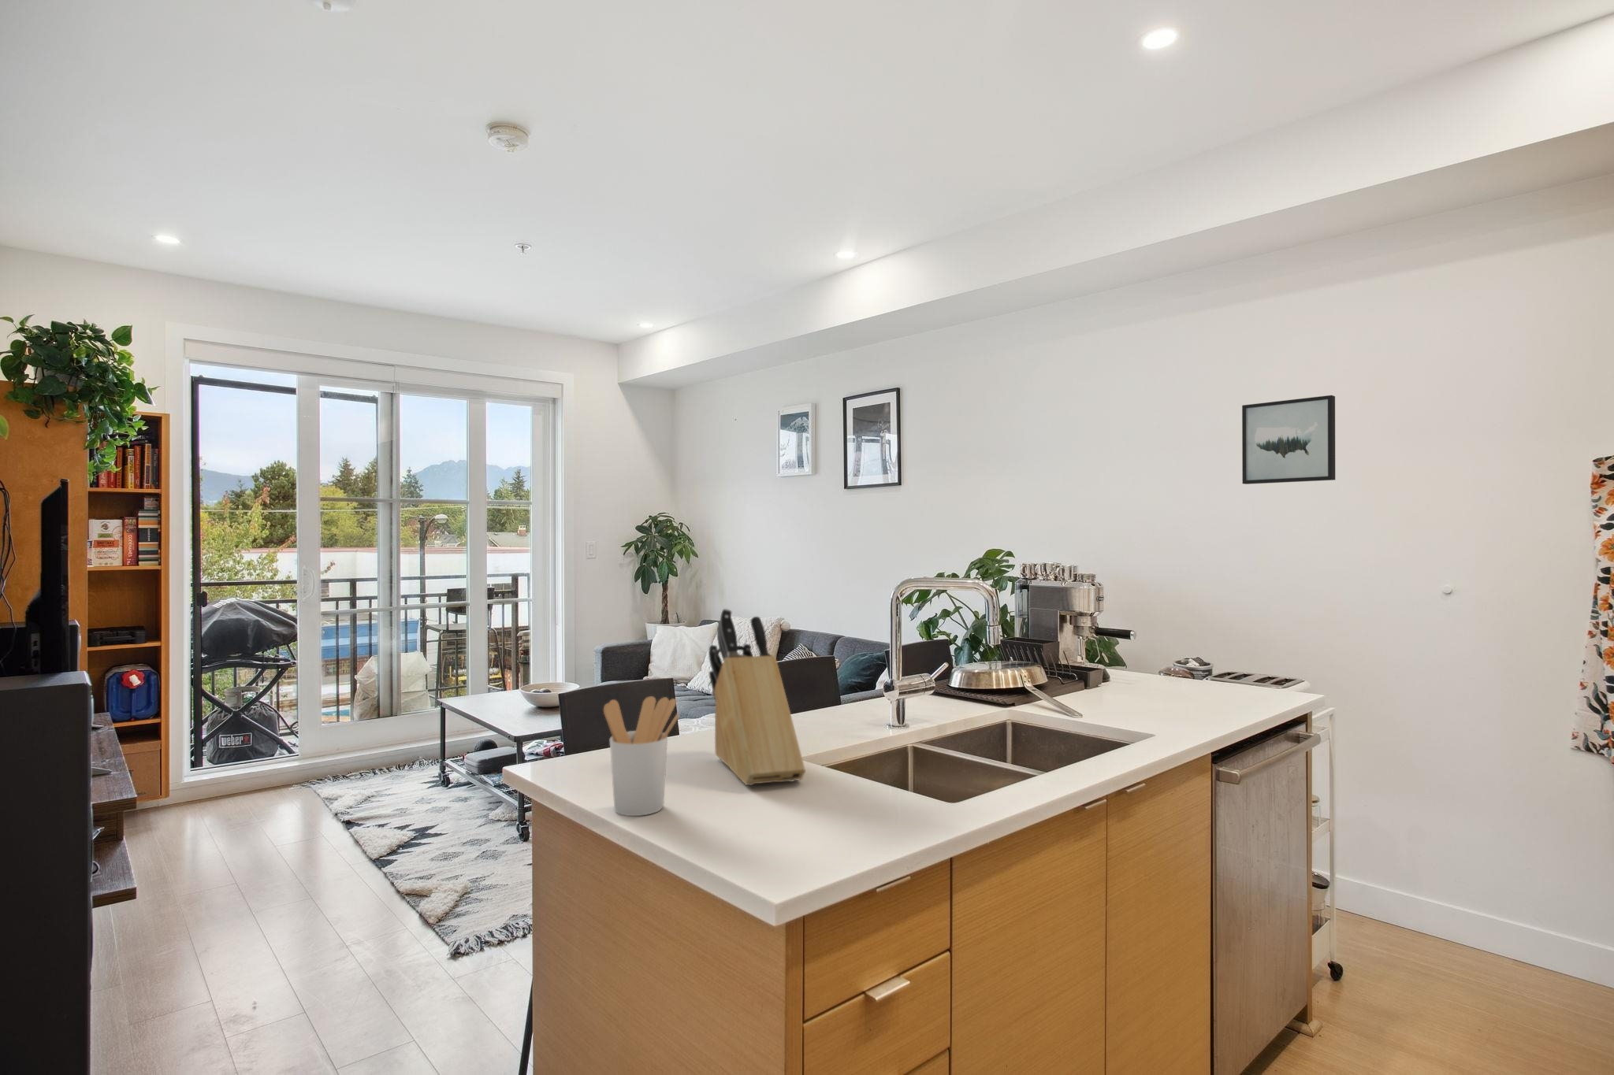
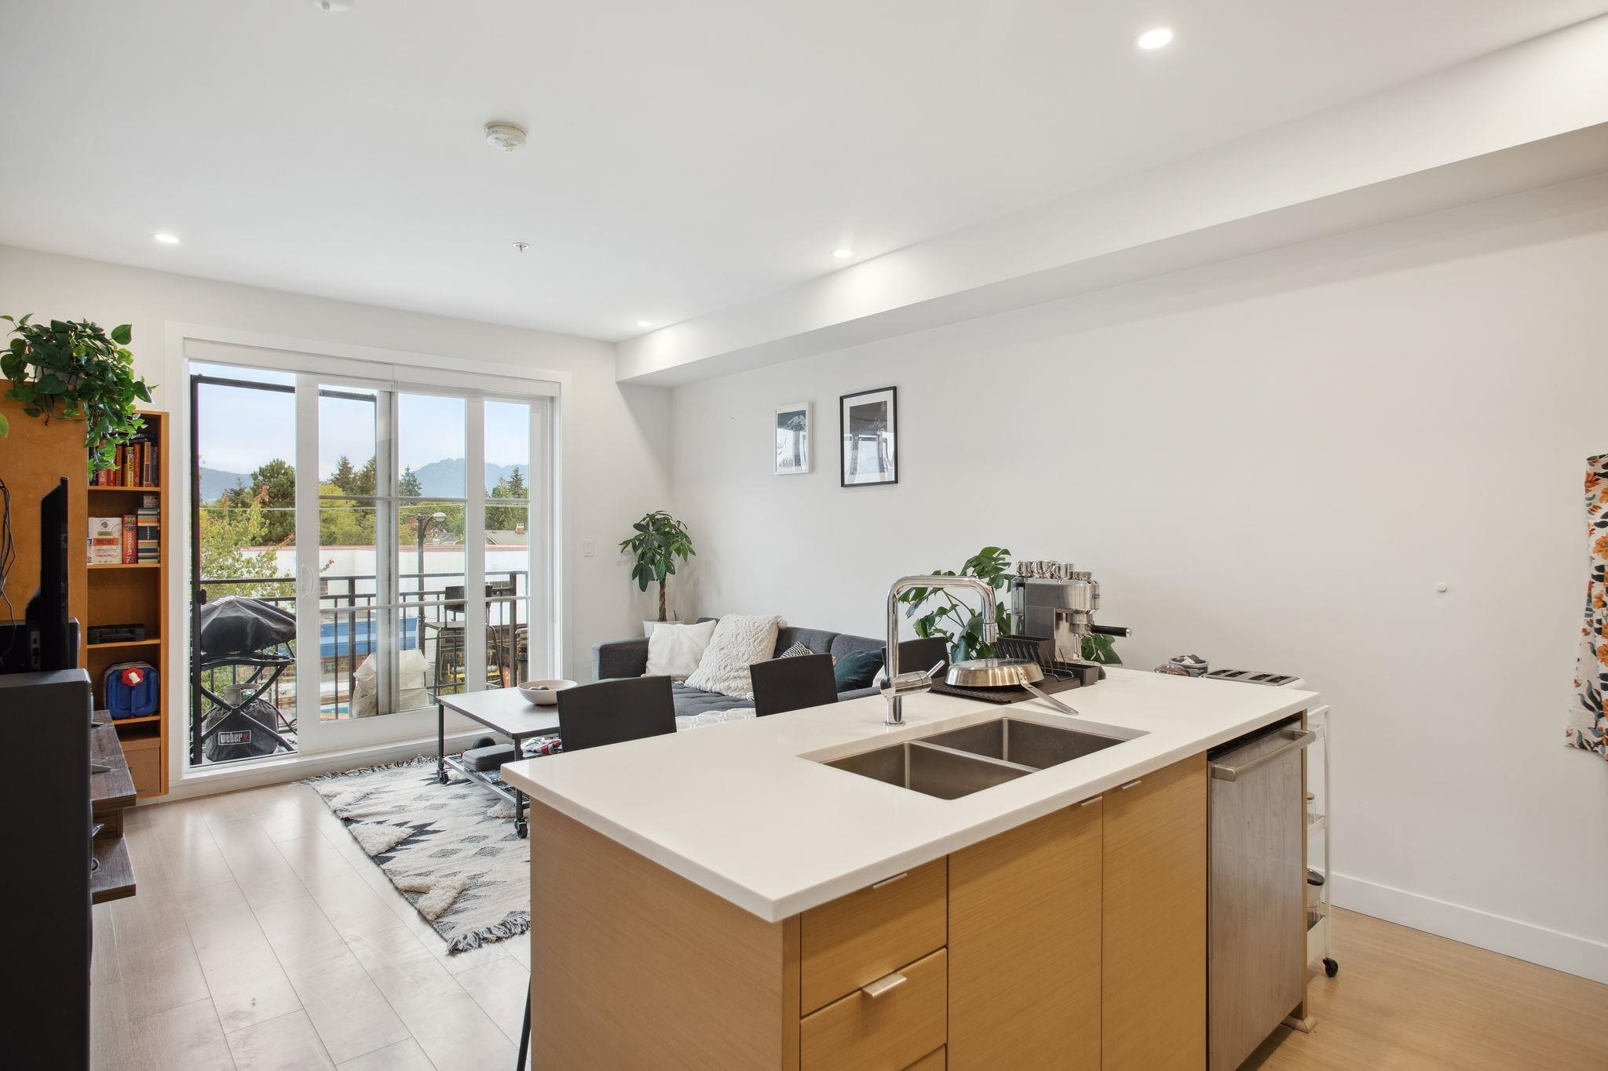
- knife block [708,608,806,786]
- wall art [1241,395,1336,485]
- utensil holder [602,696,680,817]
